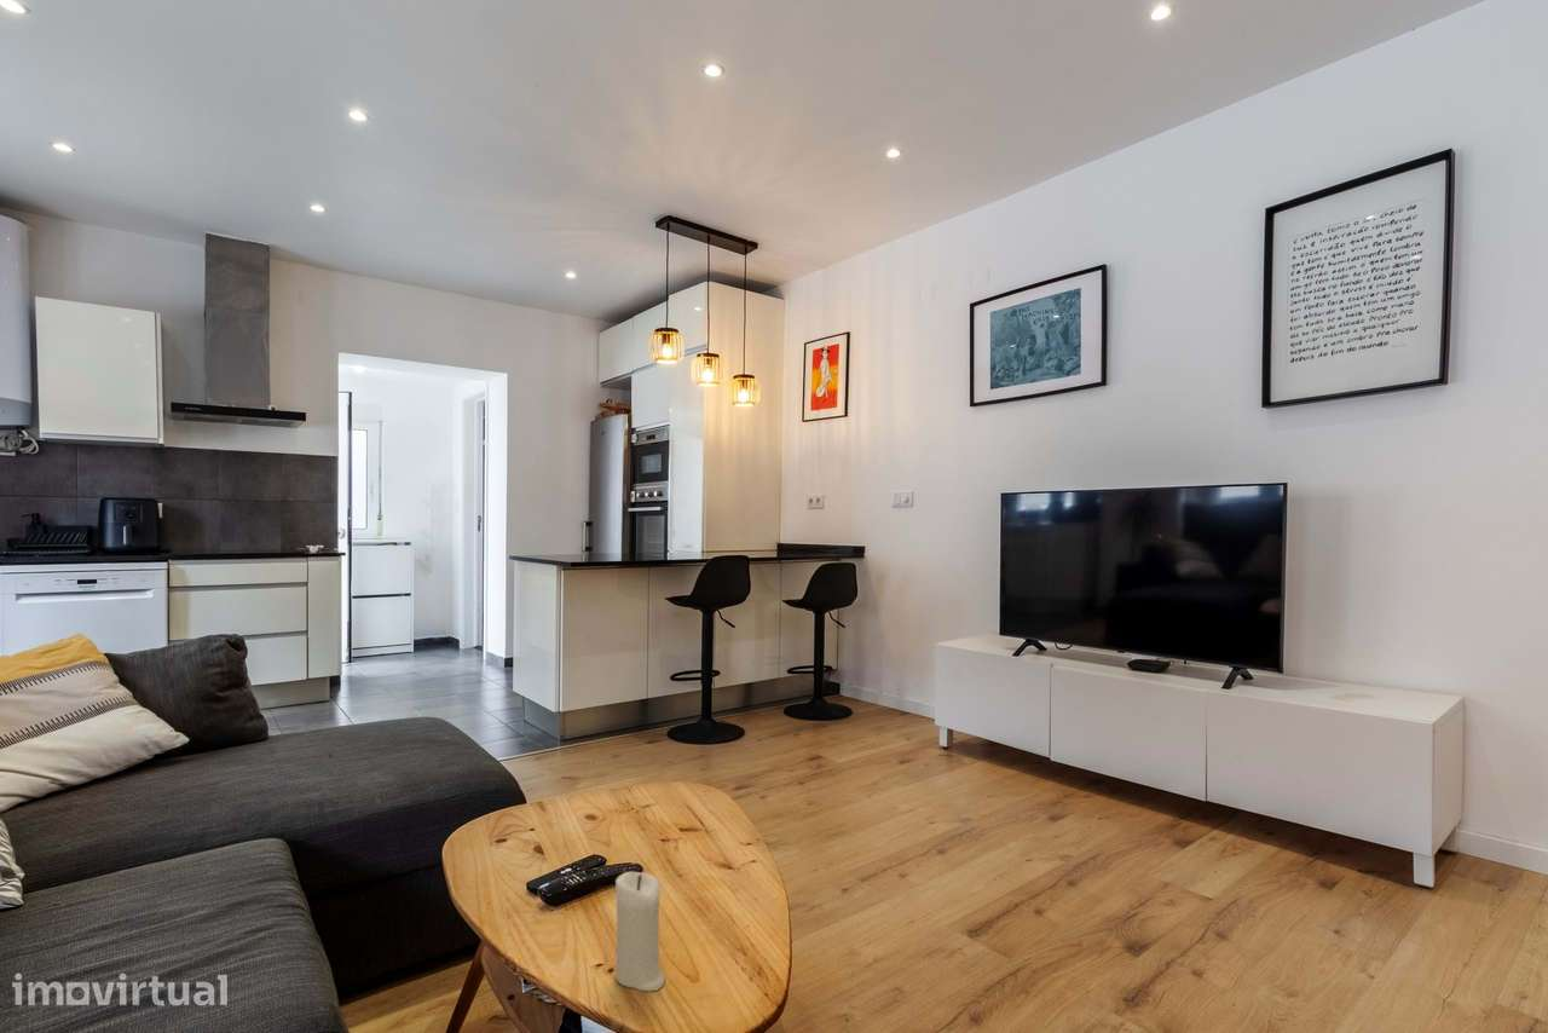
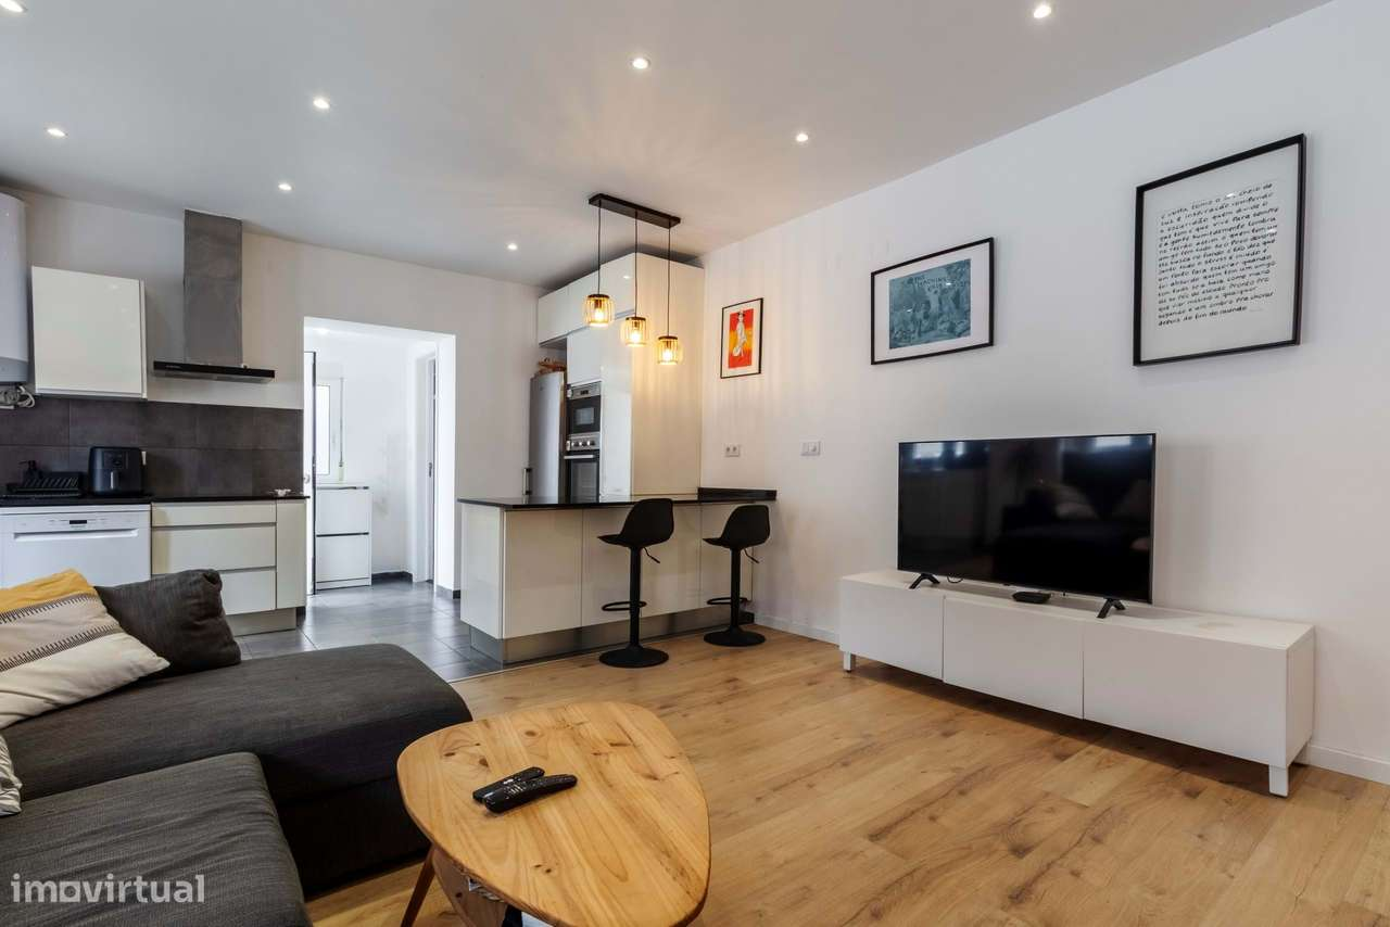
- candle [614,871,666,992]
